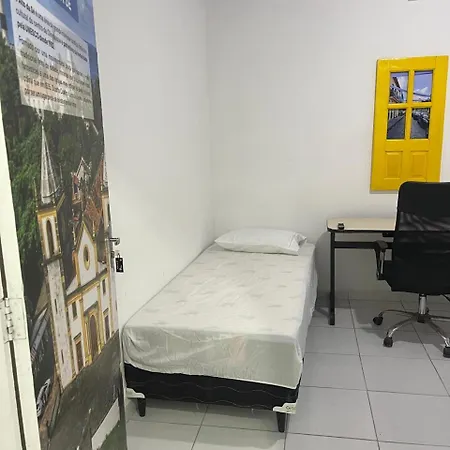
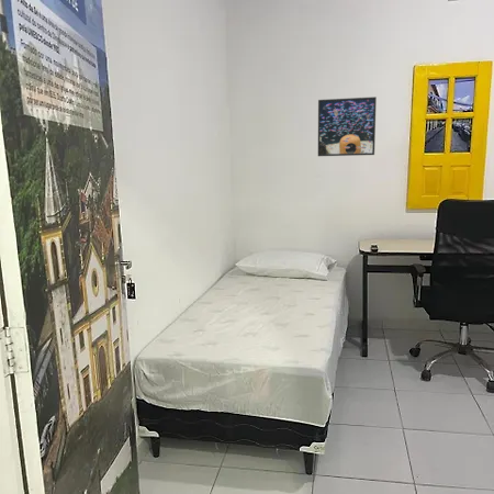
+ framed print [317,96,378,157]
